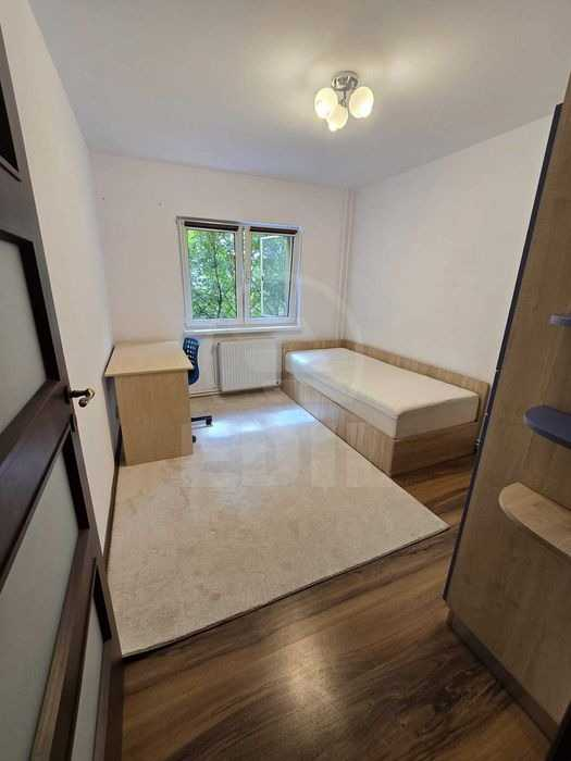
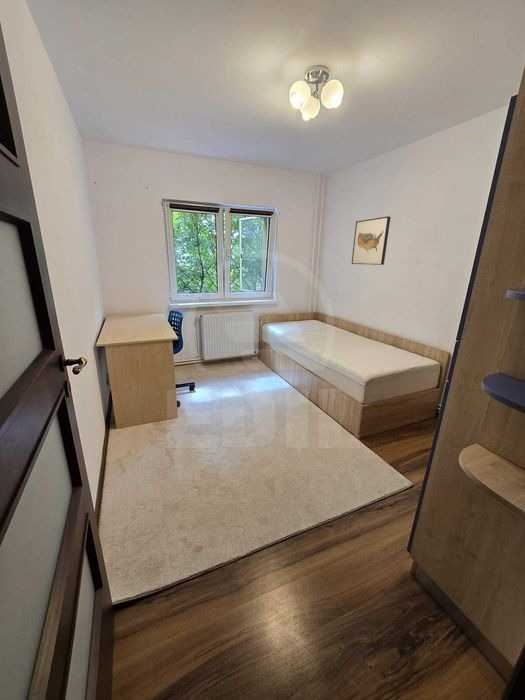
+ wall art [351,215,391,266]
